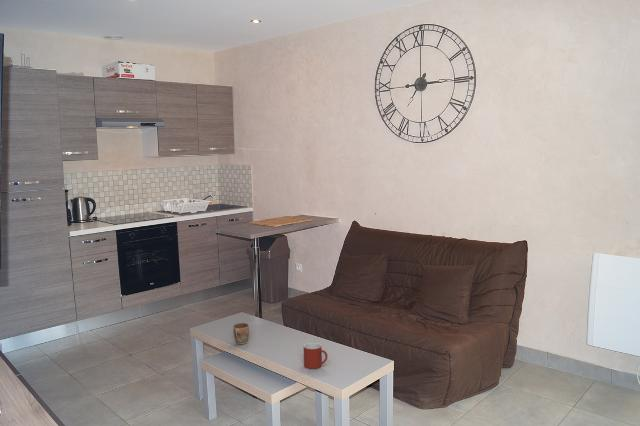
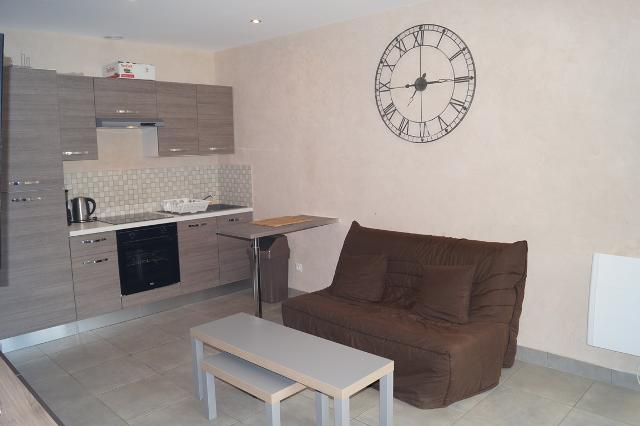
- mug [303,342,328,370]
- mug [232,322,250,345]
